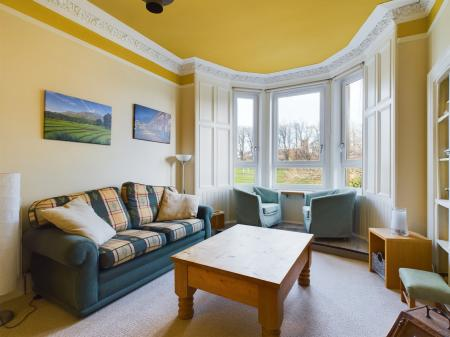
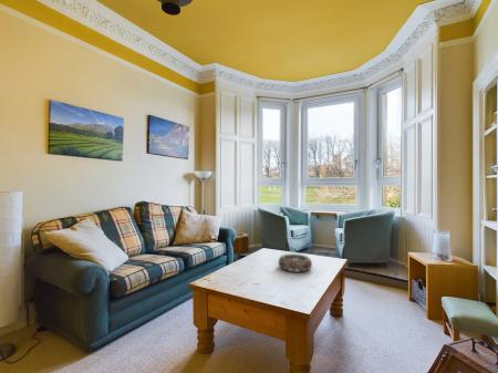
+ decorative bowl [277,253,313,273]
